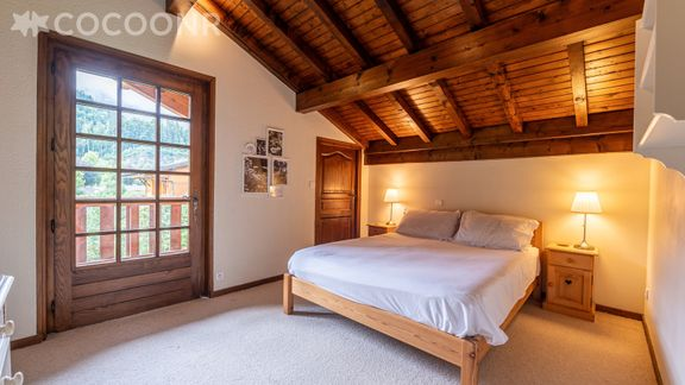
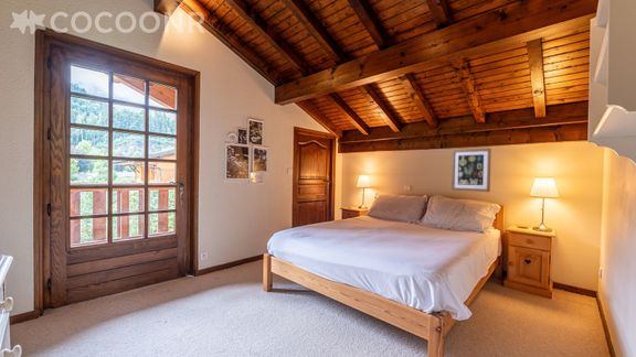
+ wall art [451,148,492,193]
